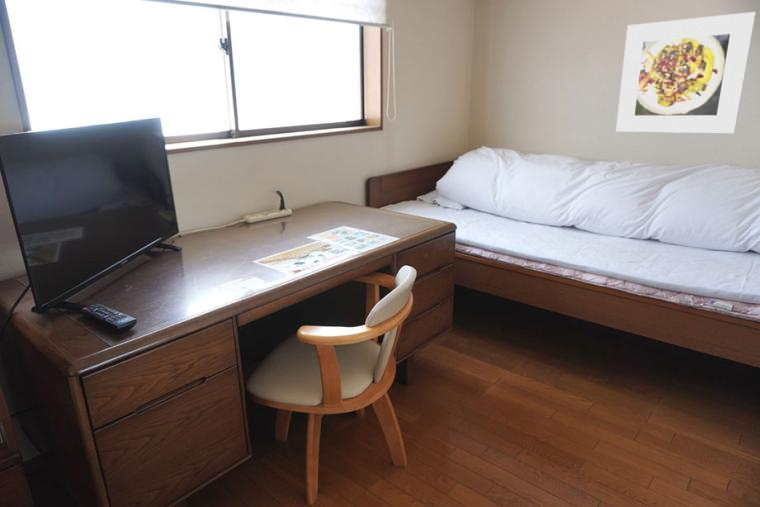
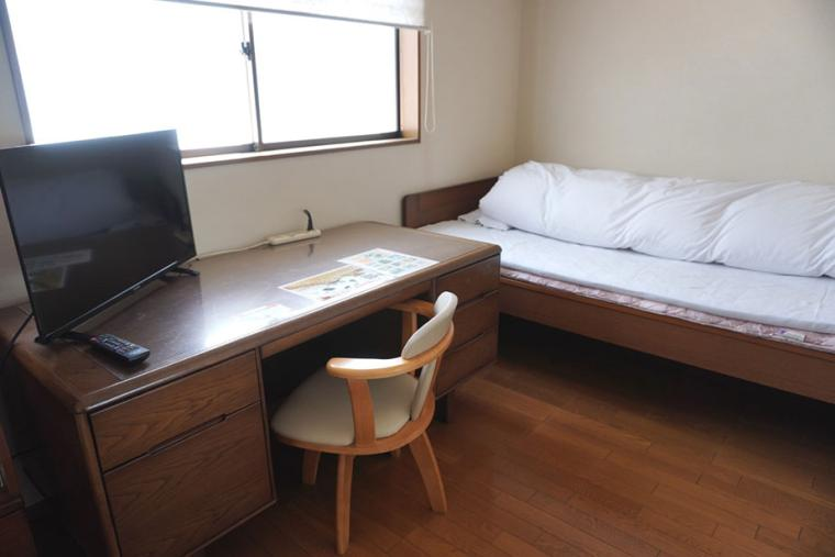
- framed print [615,11,757,134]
